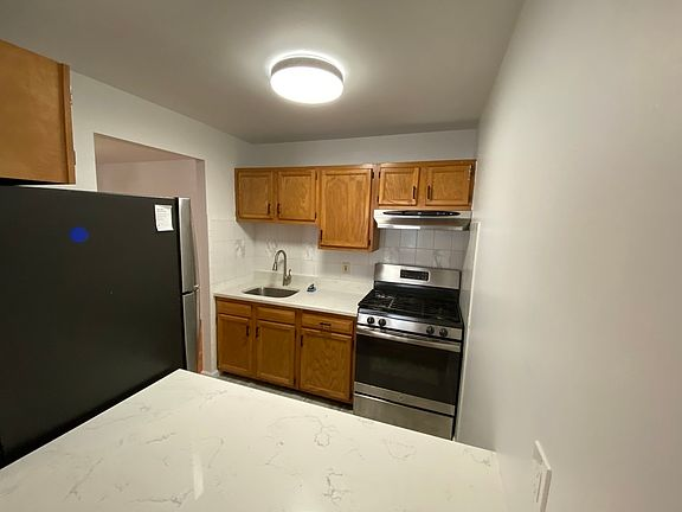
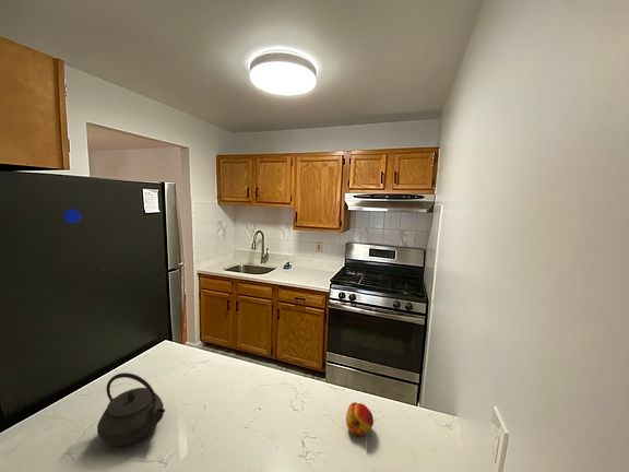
+ kettle [96,371,166,447]
+ fruit [345,401,375,437]
